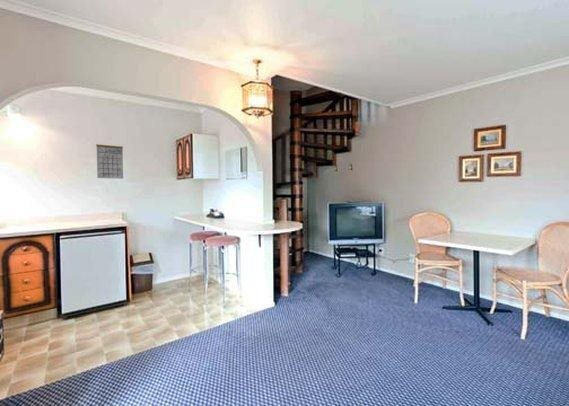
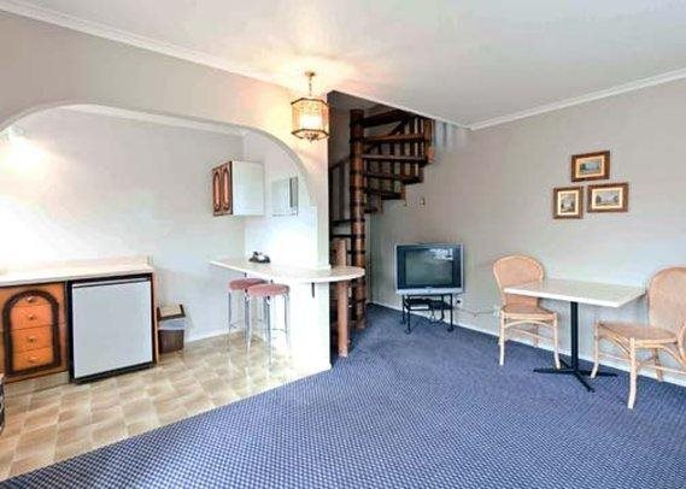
- calendar [95,137,124,180]
